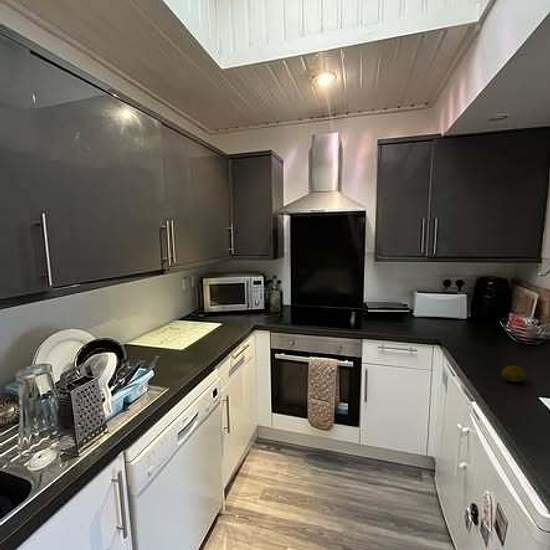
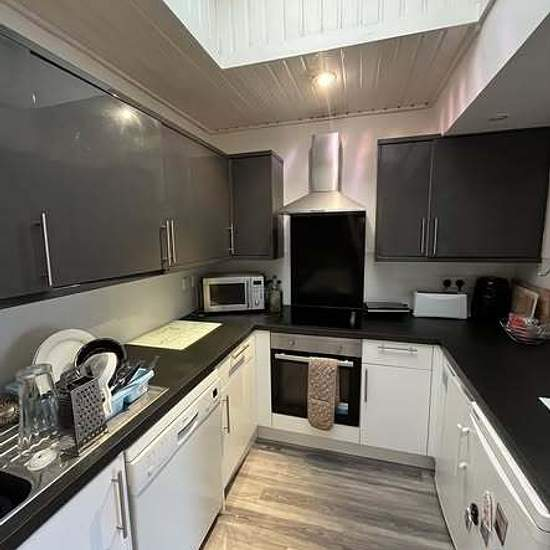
- fruit [501,365,527,383]
